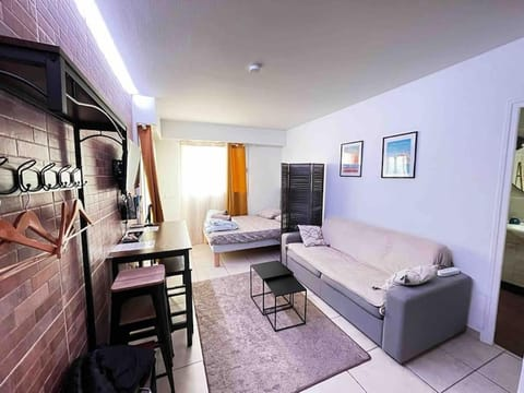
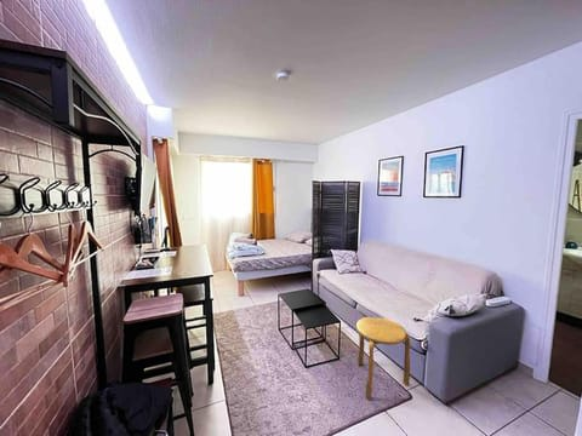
+ stool [355,316,411,401]
